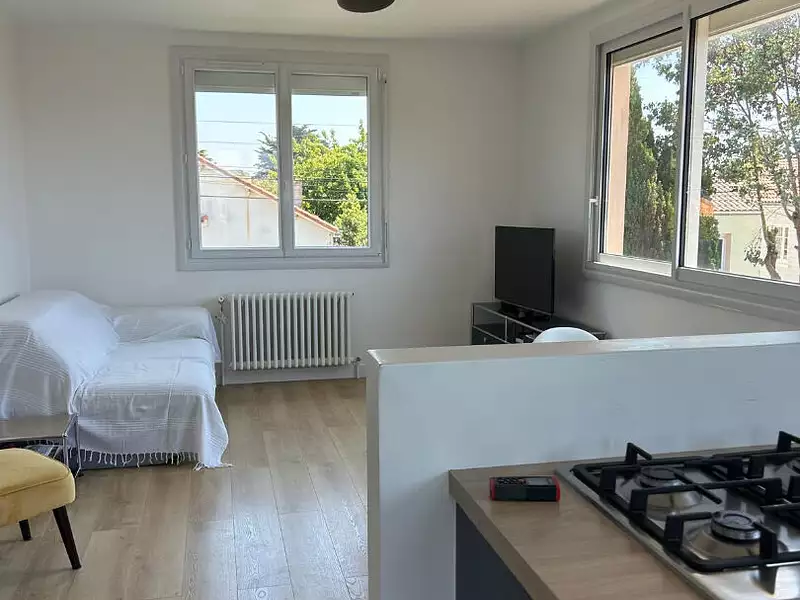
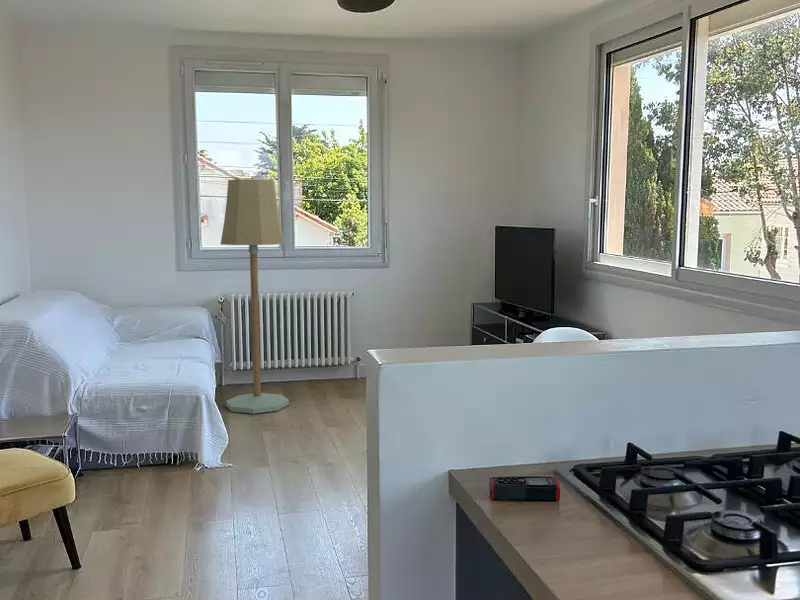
+ floor lamp [220,178,290,415]
